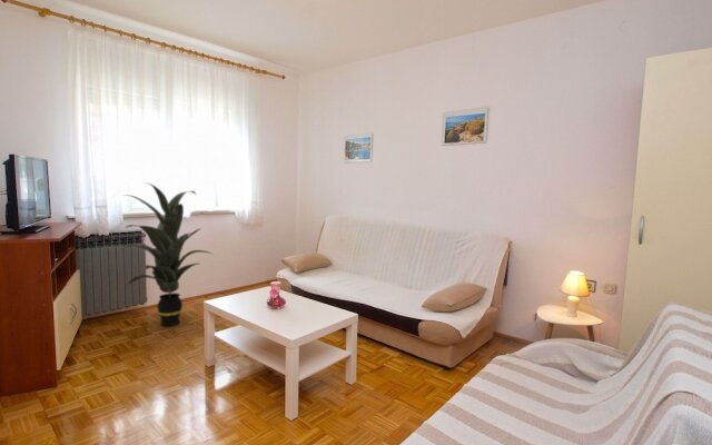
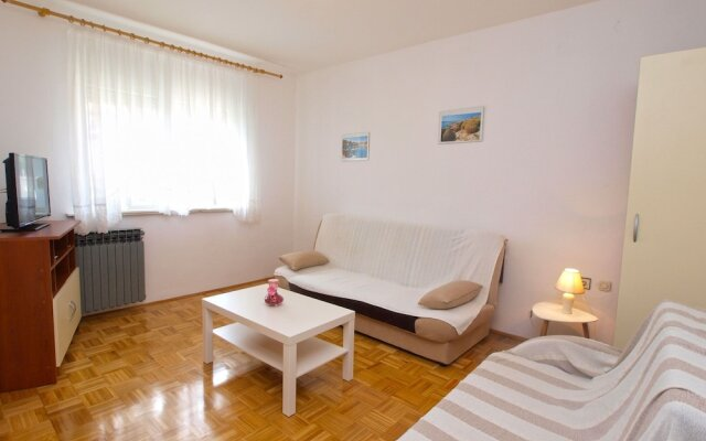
- indoor plant [121,181,216,327]
